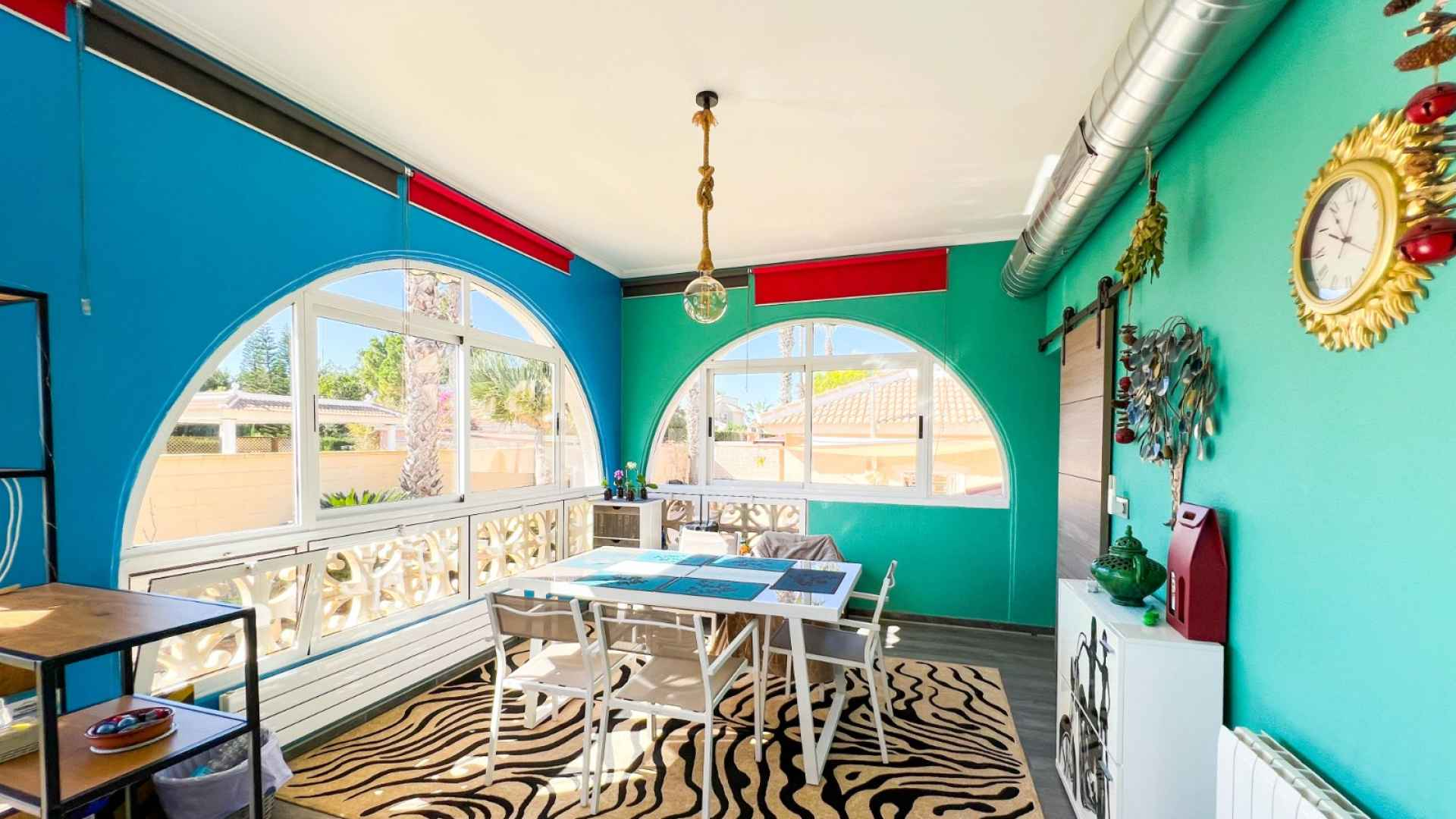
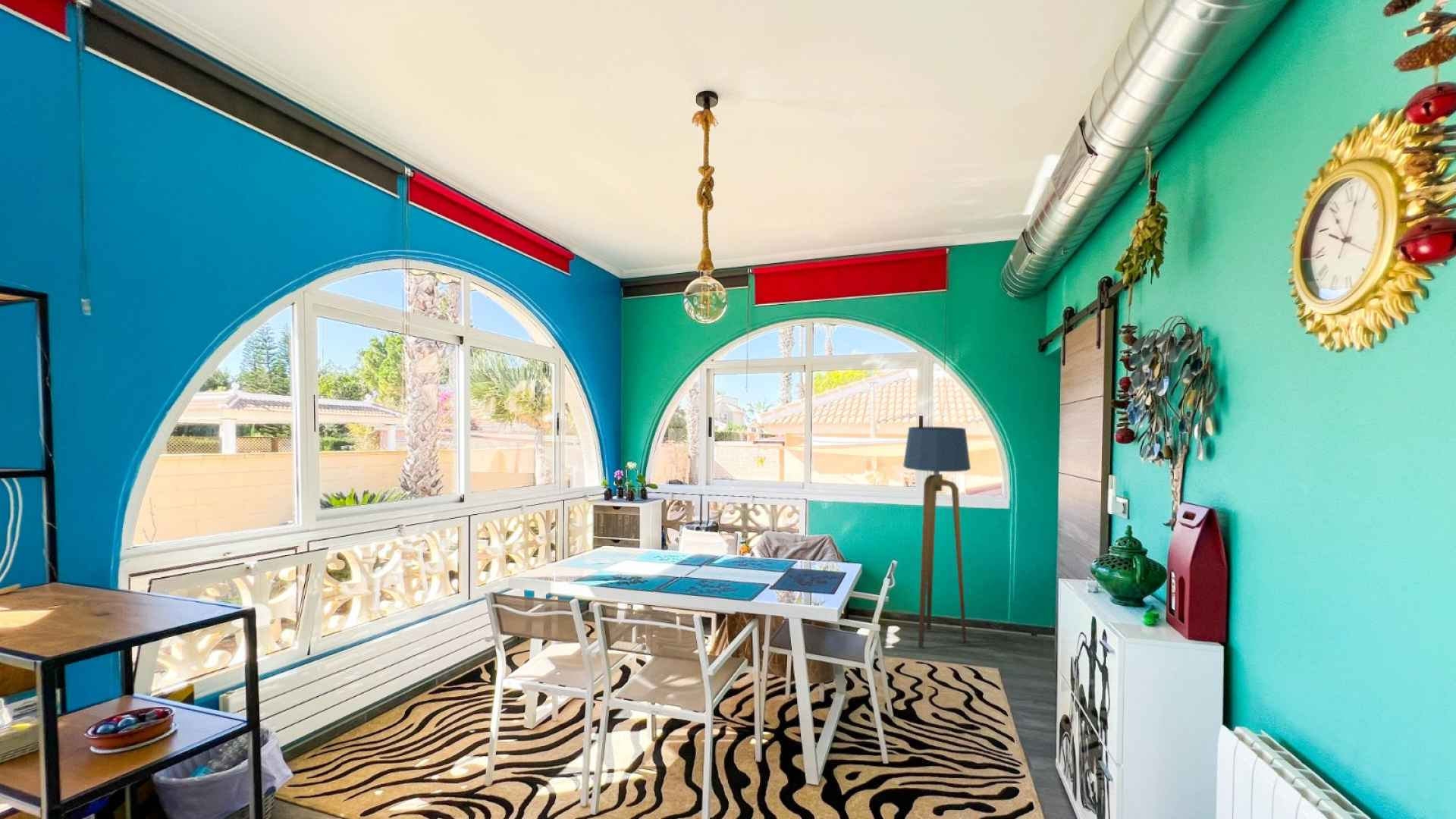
+ floor lamp [902,426,971,649]
